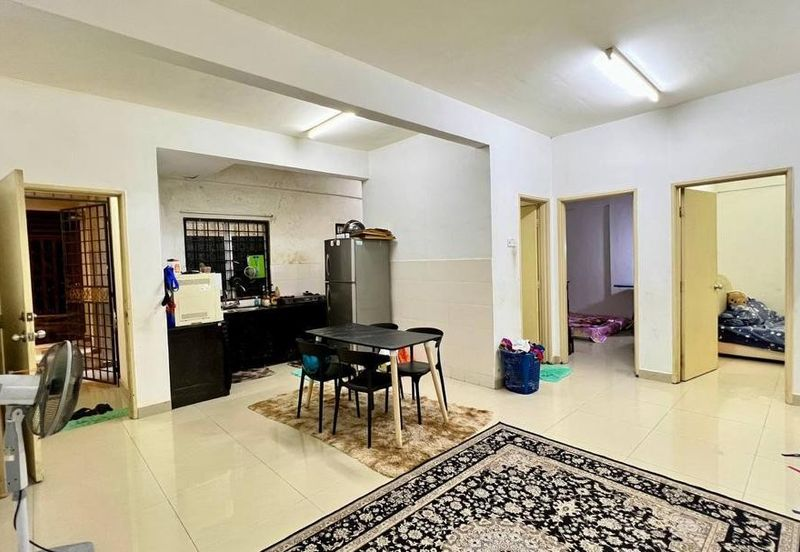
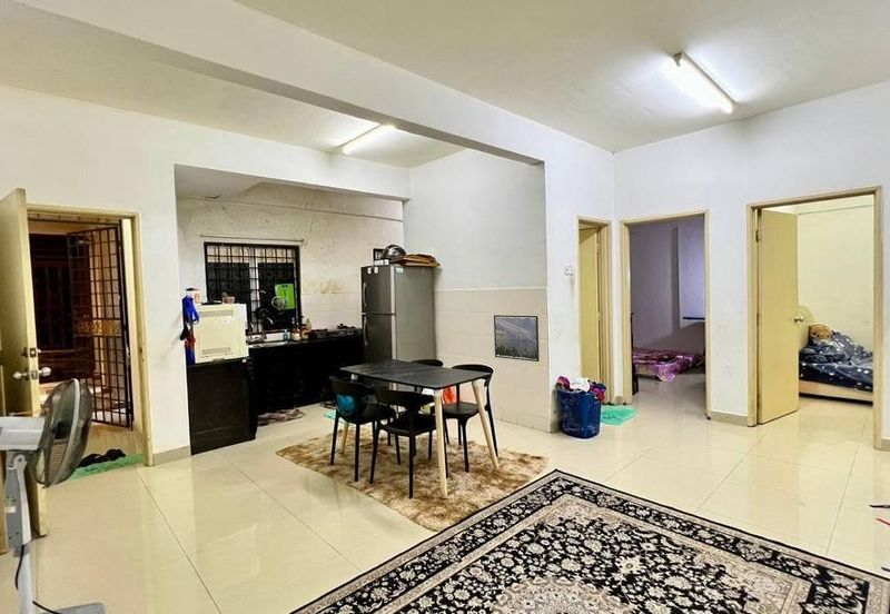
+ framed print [493,314,541,363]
